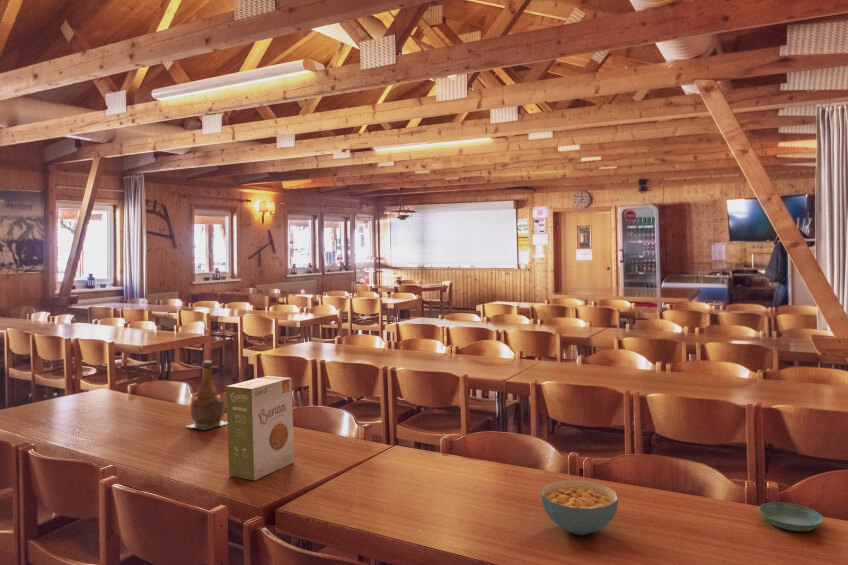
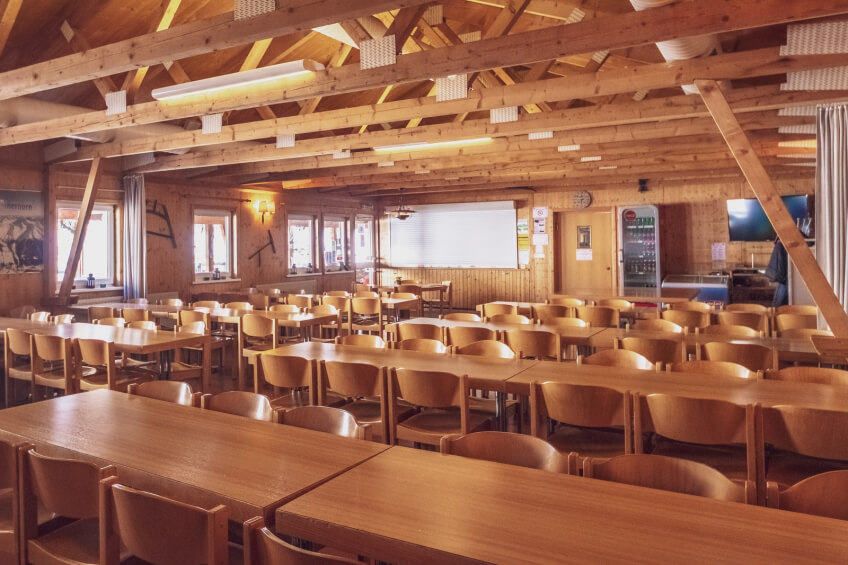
- food box [225,375,295,481]
- cereal bowl [540,479,619,536]
- bottle [186,360,227,431]
- saucer [758,501,825,532]
